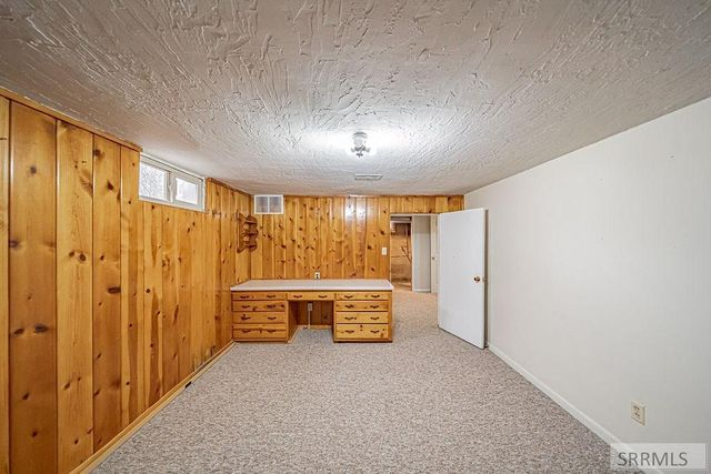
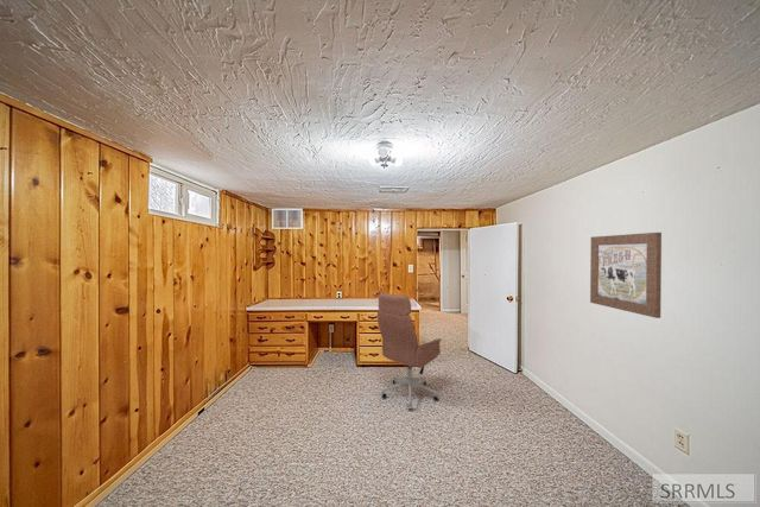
+ office chair [376,292,442,411]
+ wall art [589,232,663,319]
